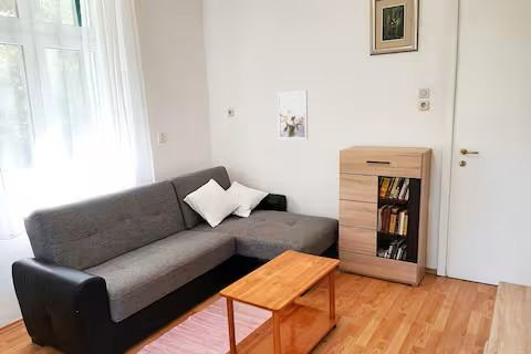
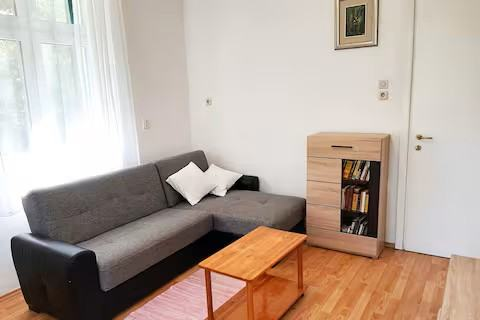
- wall art [277,90,309,140]
